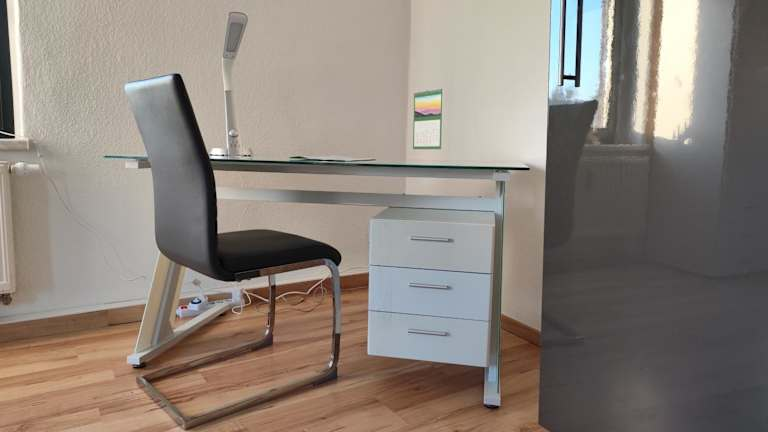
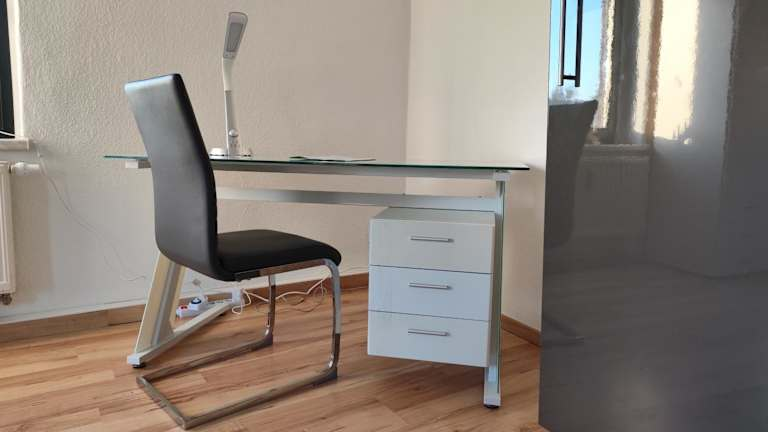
- calendar [412,86,445,150]
